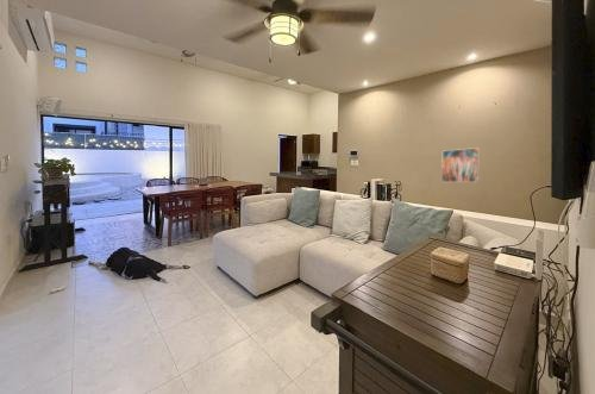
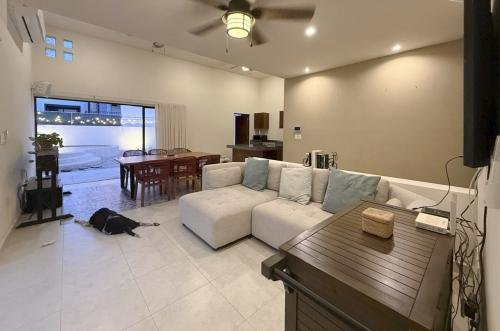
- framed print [440,146,481,183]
